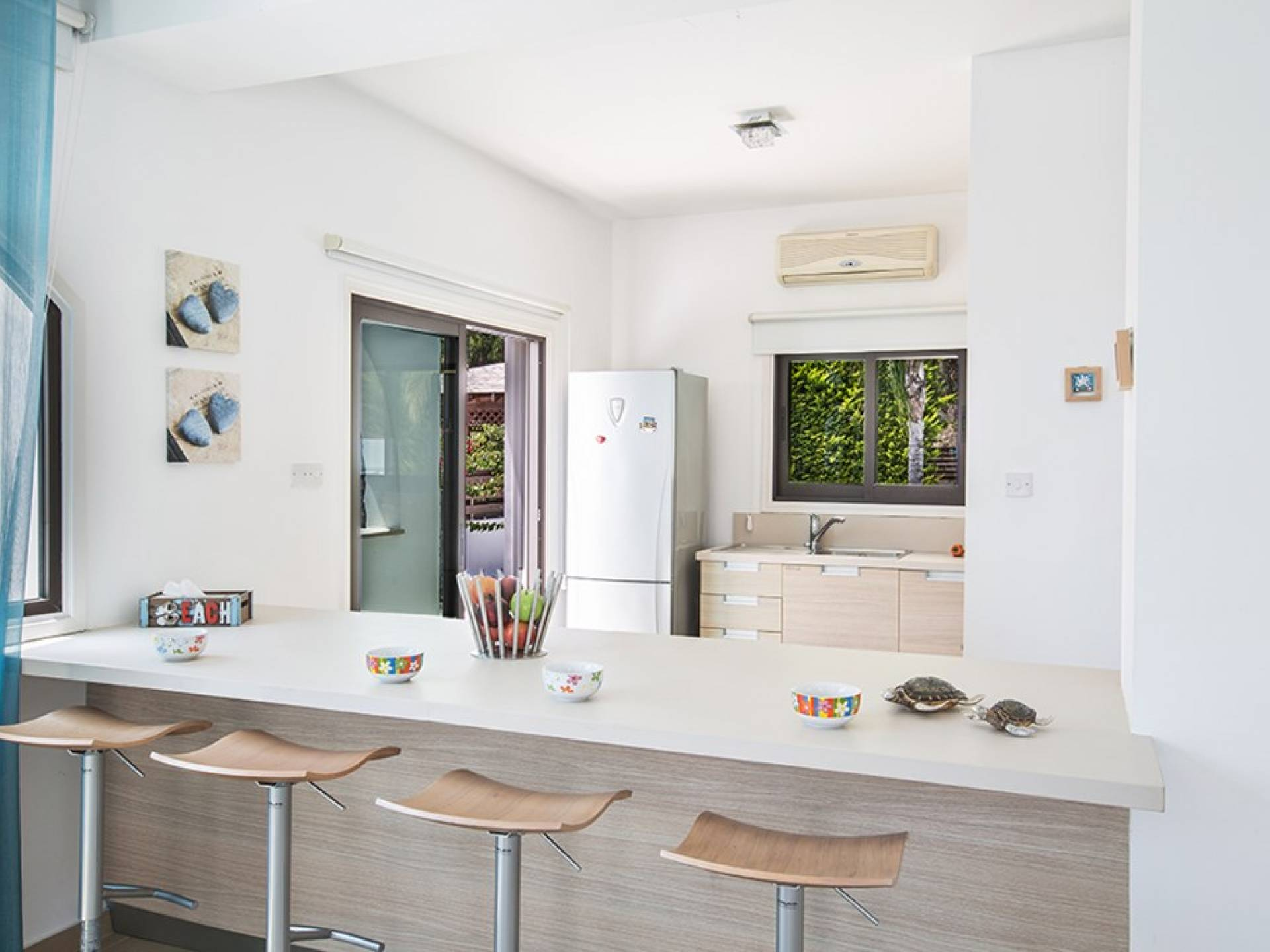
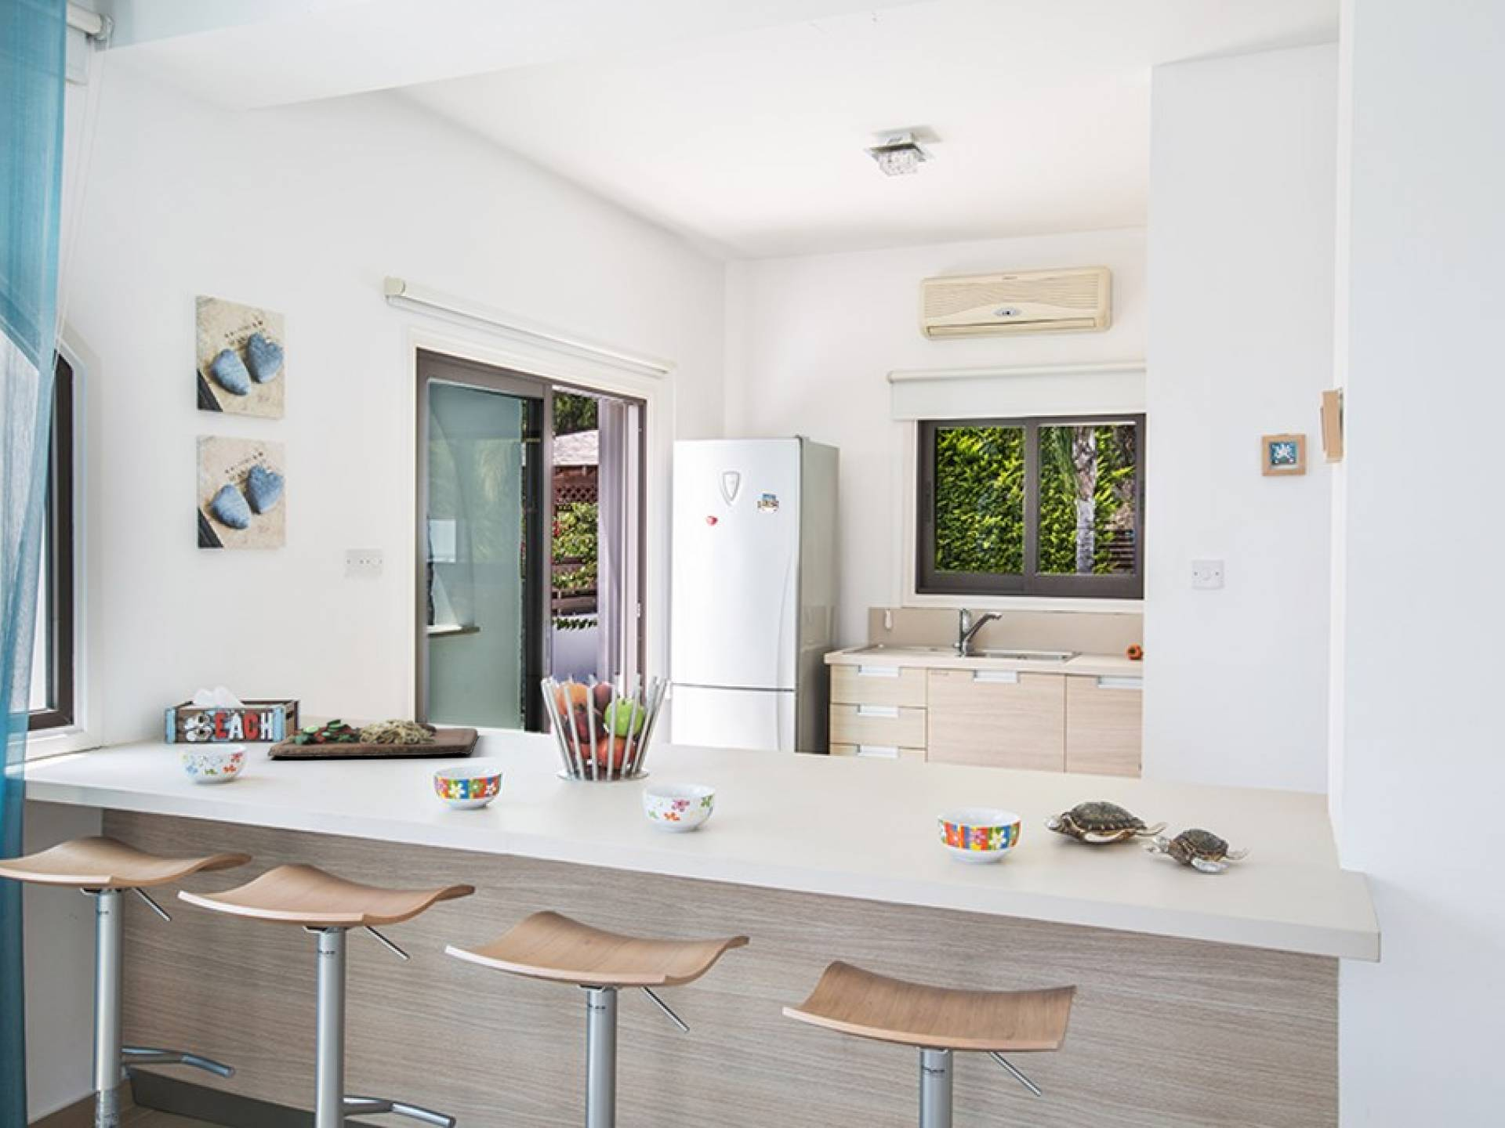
+ cutting board [267,718,480,757]
